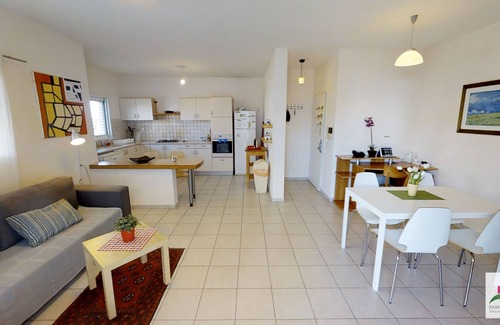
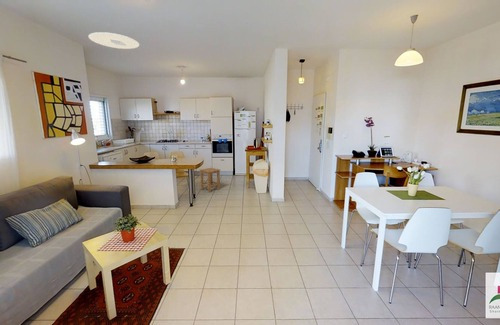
+ ceiling light [88,31,140,50]
+ stool [198,167,221,193]
